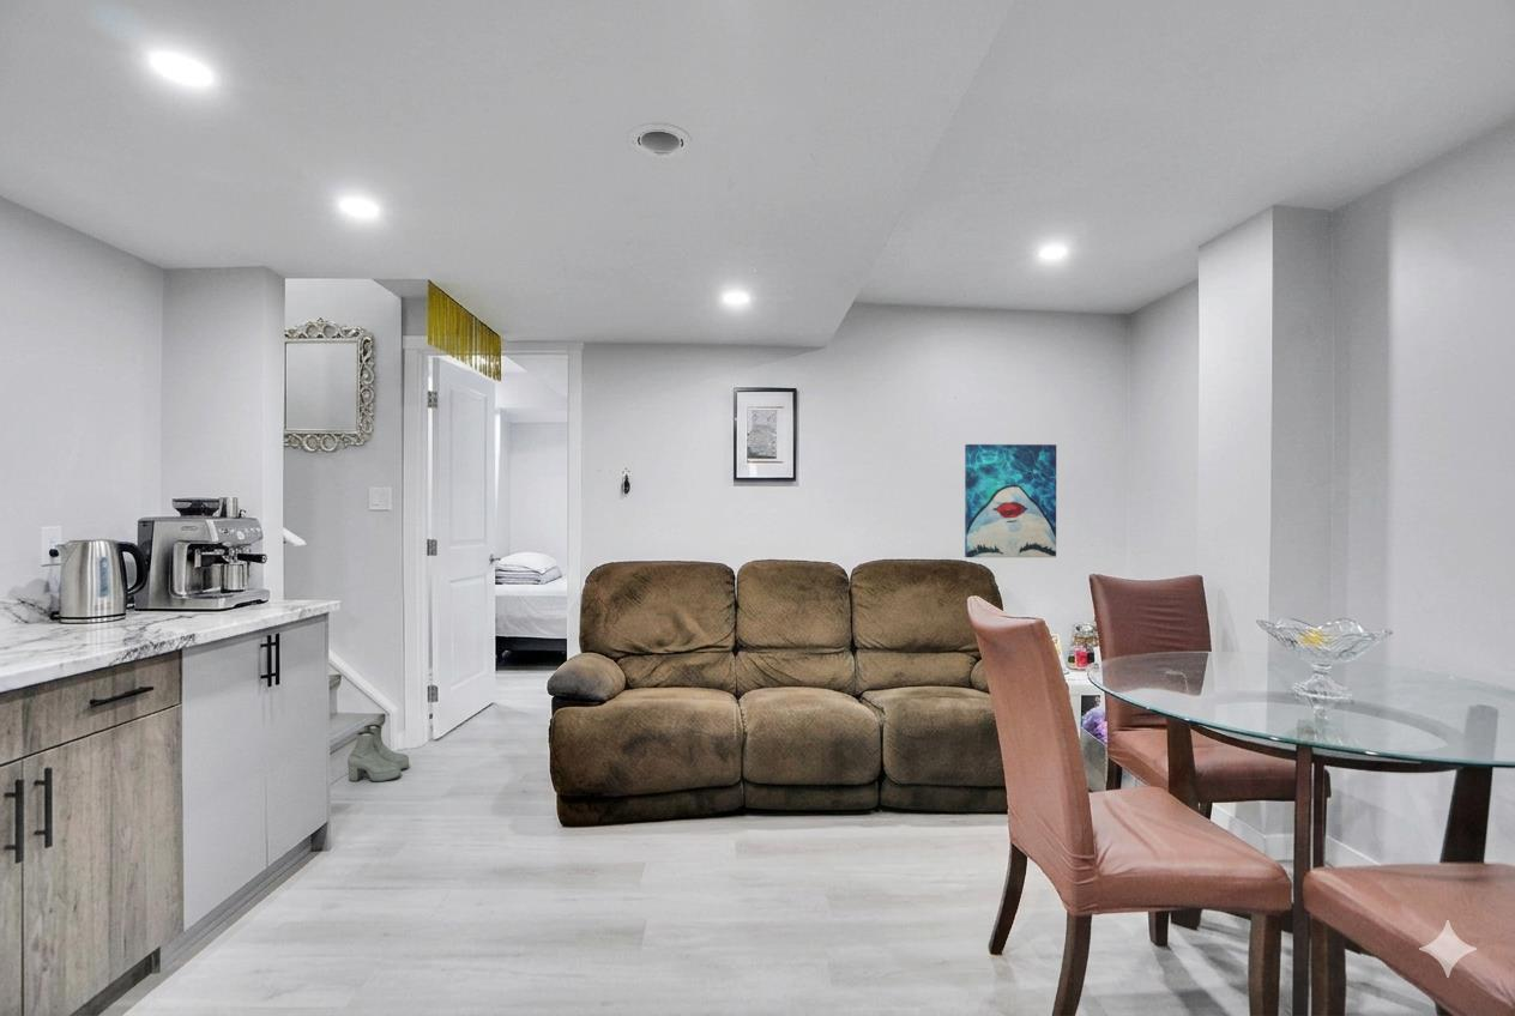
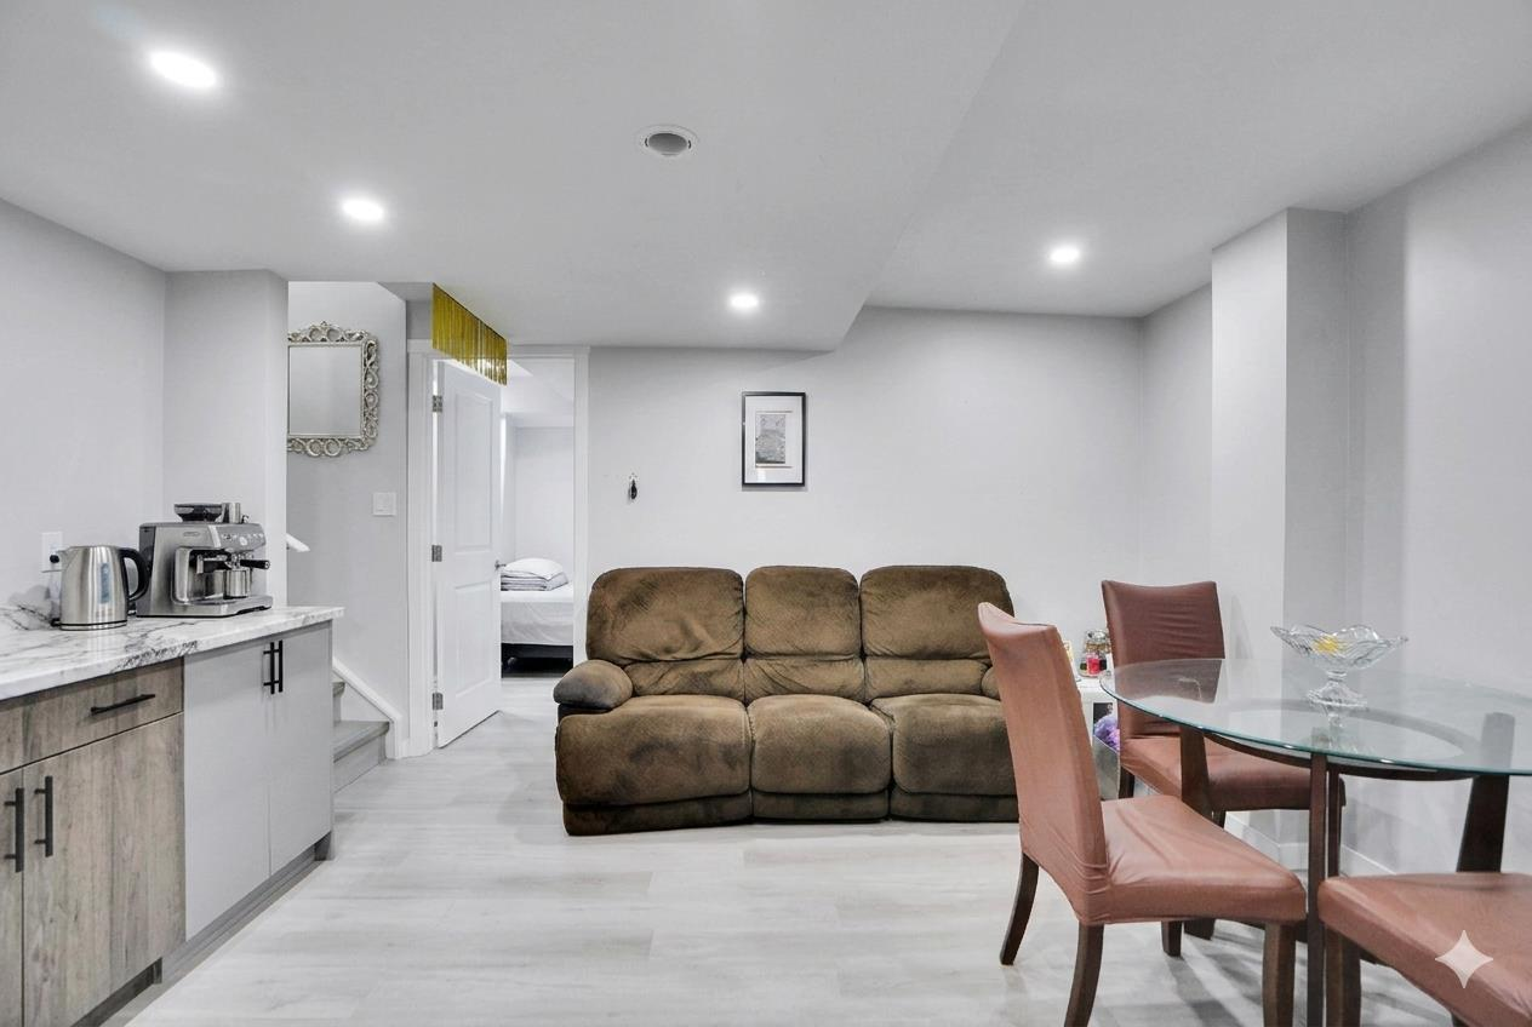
- boots [346,722,410,782]
- wall art [964,443,1057,558]
